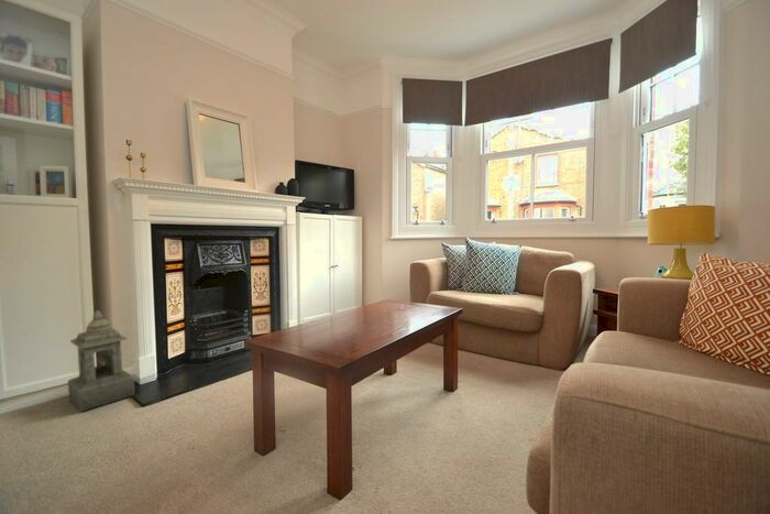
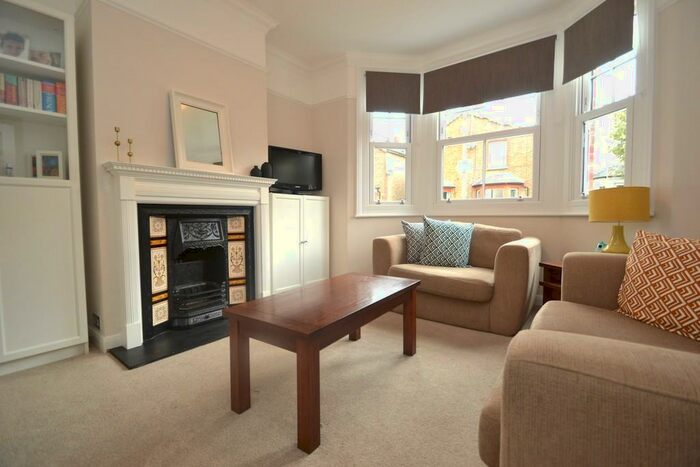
- lantern [67,309,135,413]
